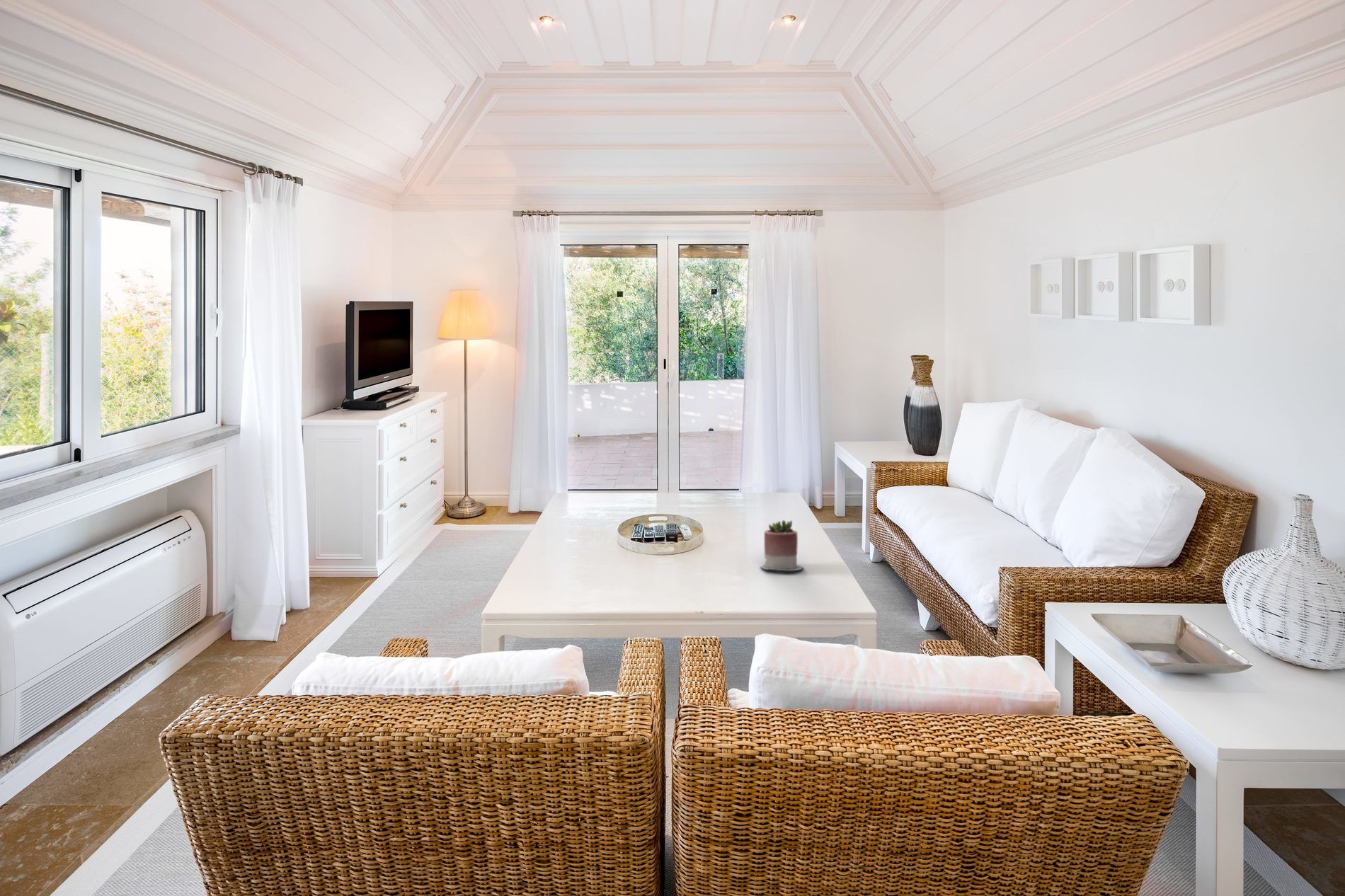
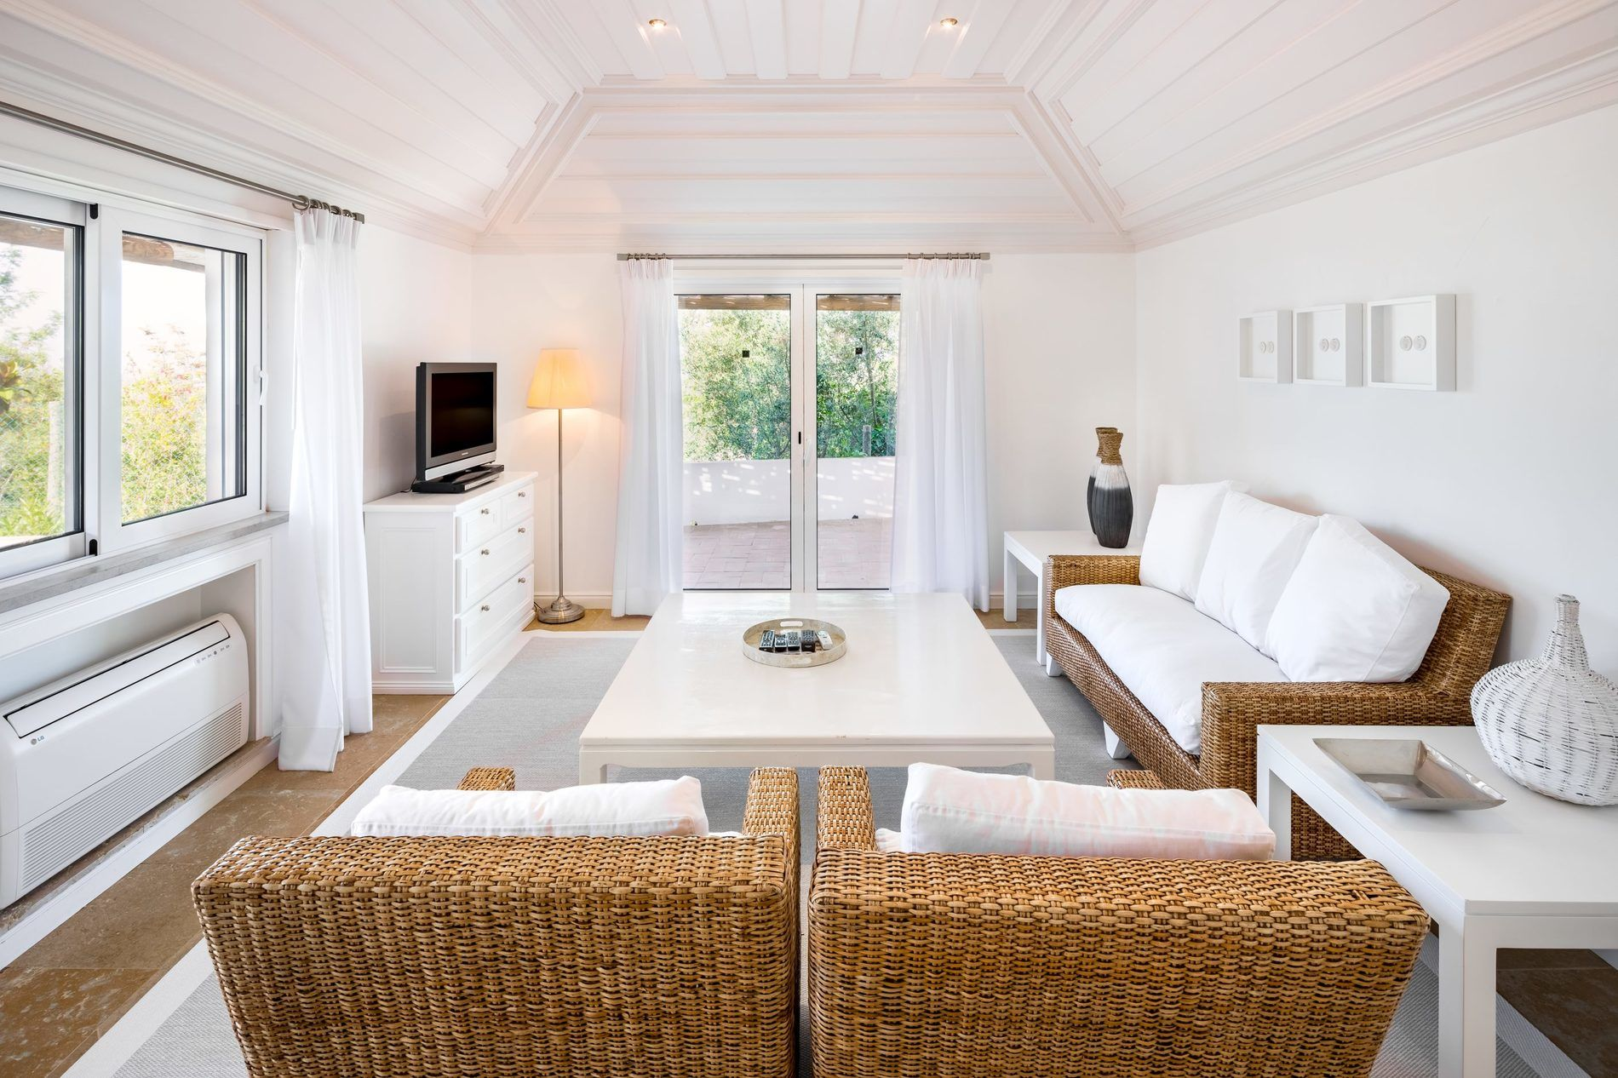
- succulent planter [760,519,804,572]
